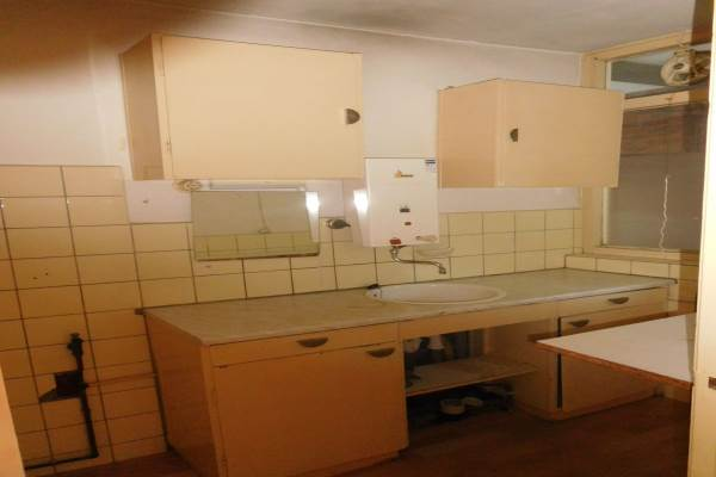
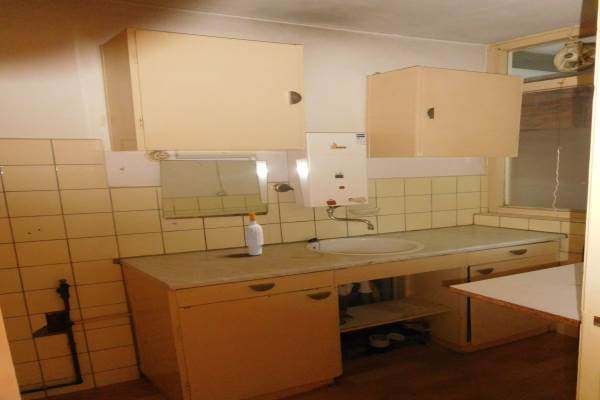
+ soap bottle [244,212,265,256]
